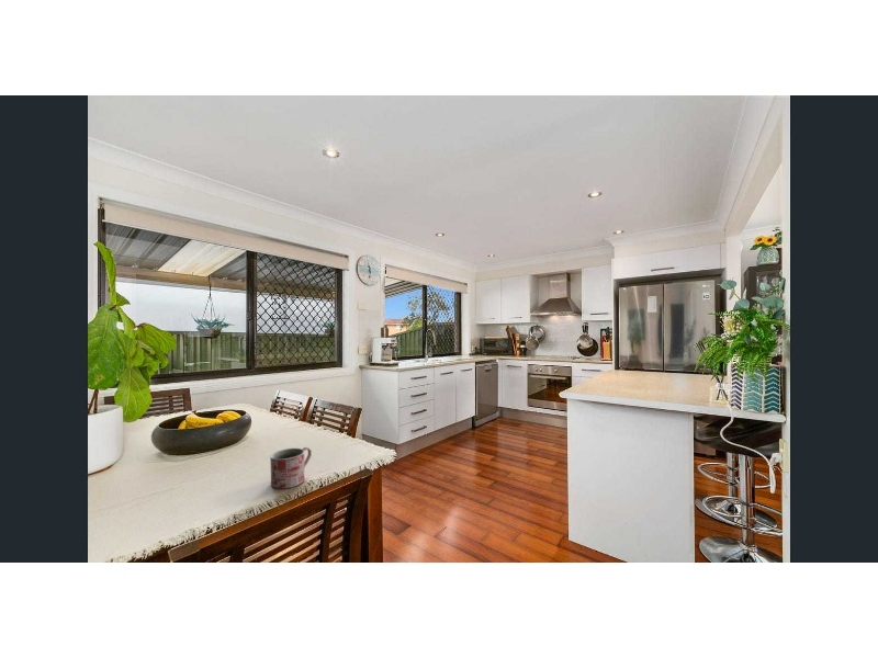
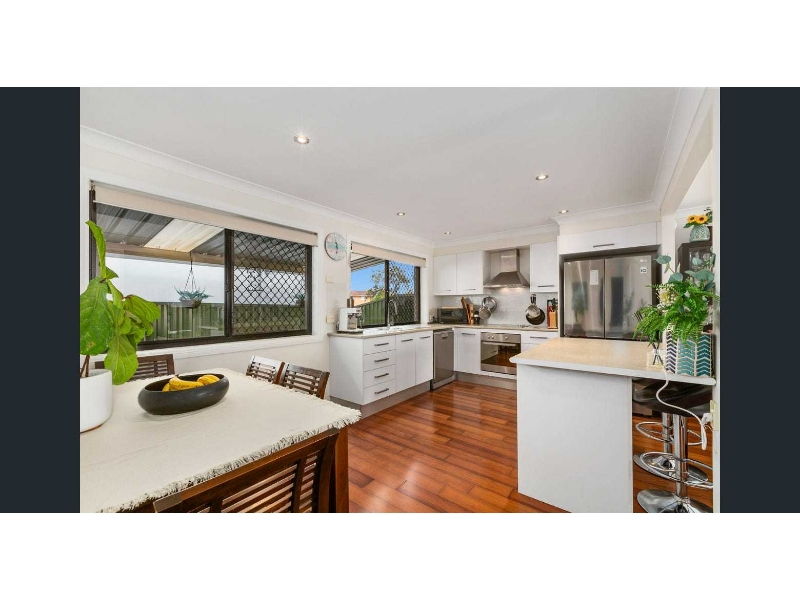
- mug [269,446,313,490]
